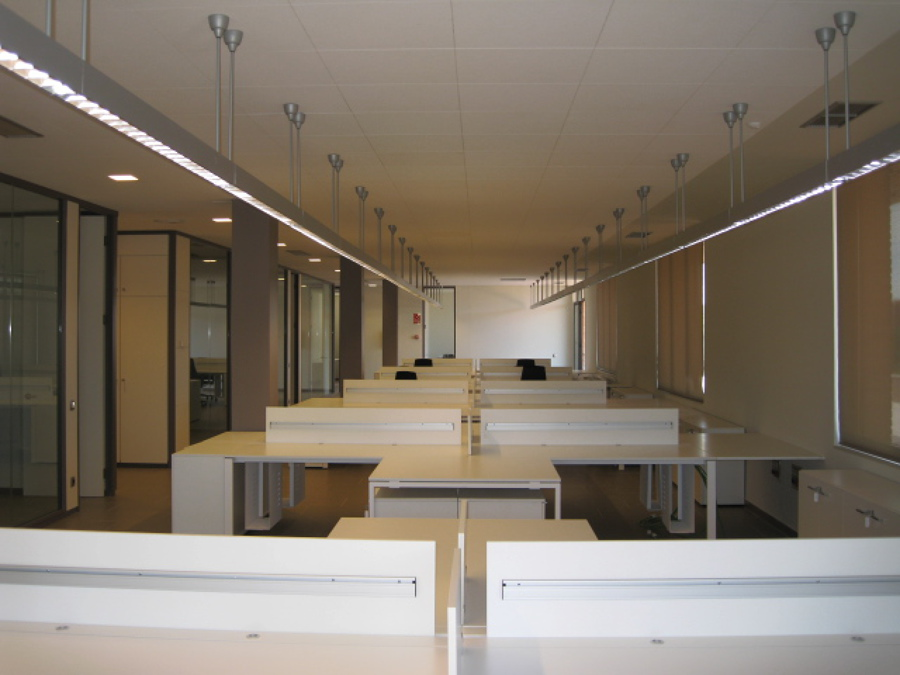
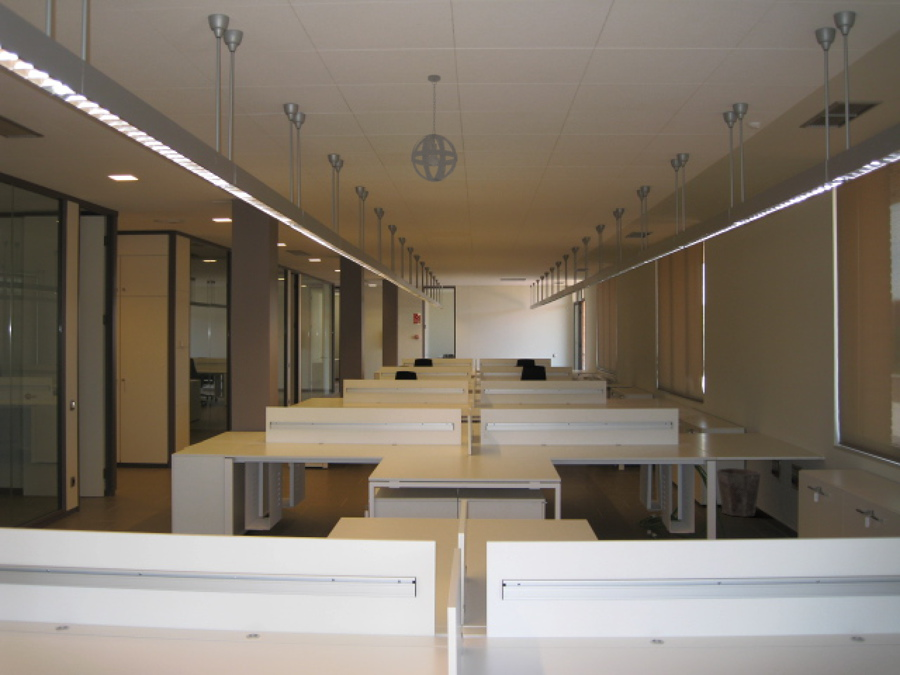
+ waste bin [716,467,762,518]
+ pendant light [410,74,459,183]
